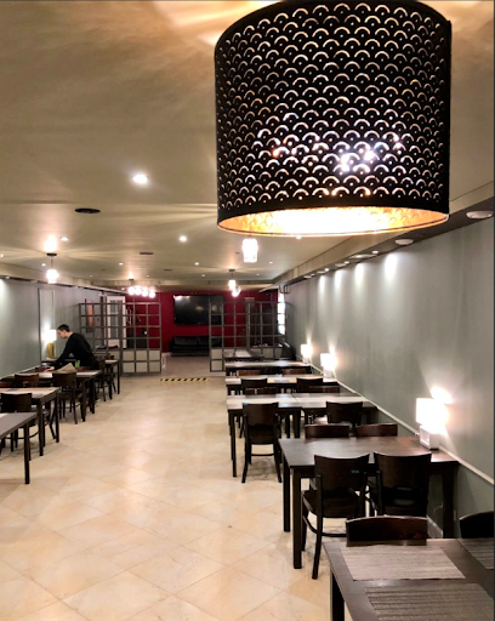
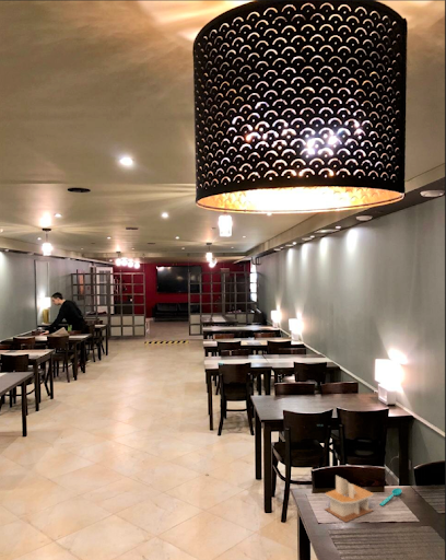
+ napkin holder [322,475,375,523]
+ spoon [378,487,402,506]
